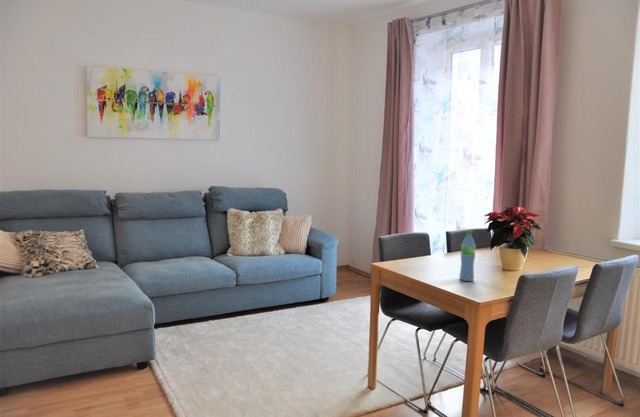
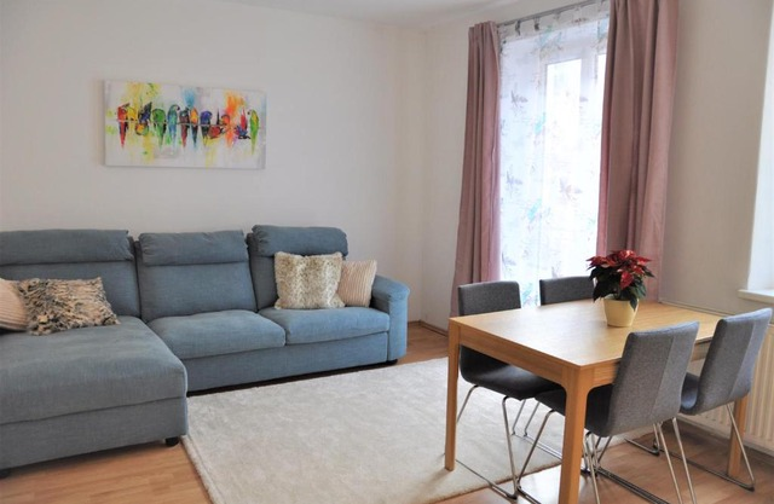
- water bottle [458,229,477,282]
